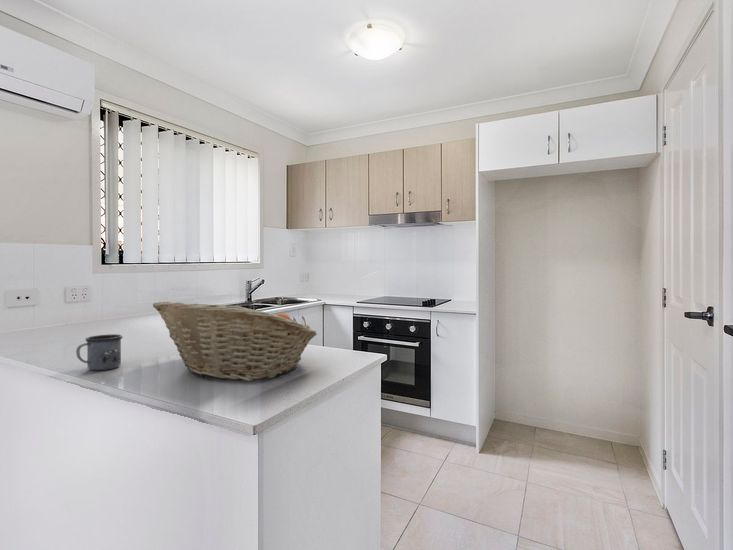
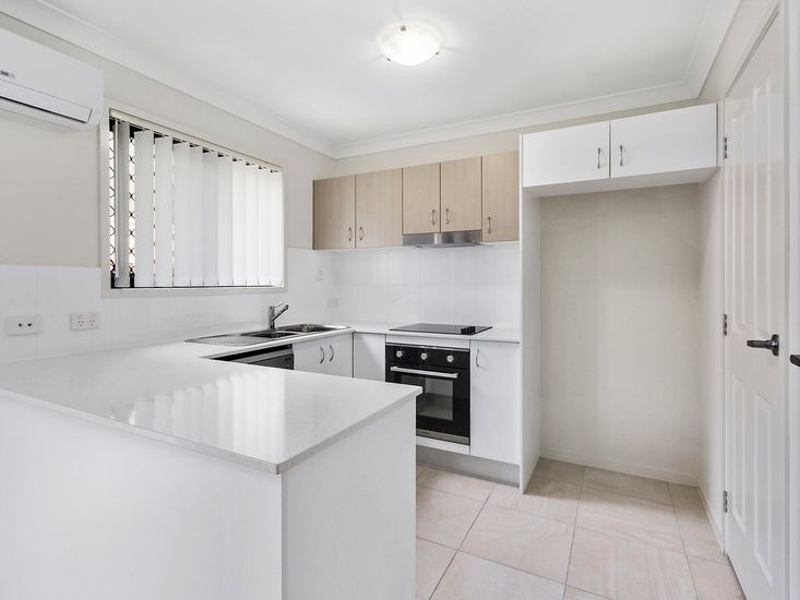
- mug [75,333,123,371]
- fruit basket [152,300,318,382]
